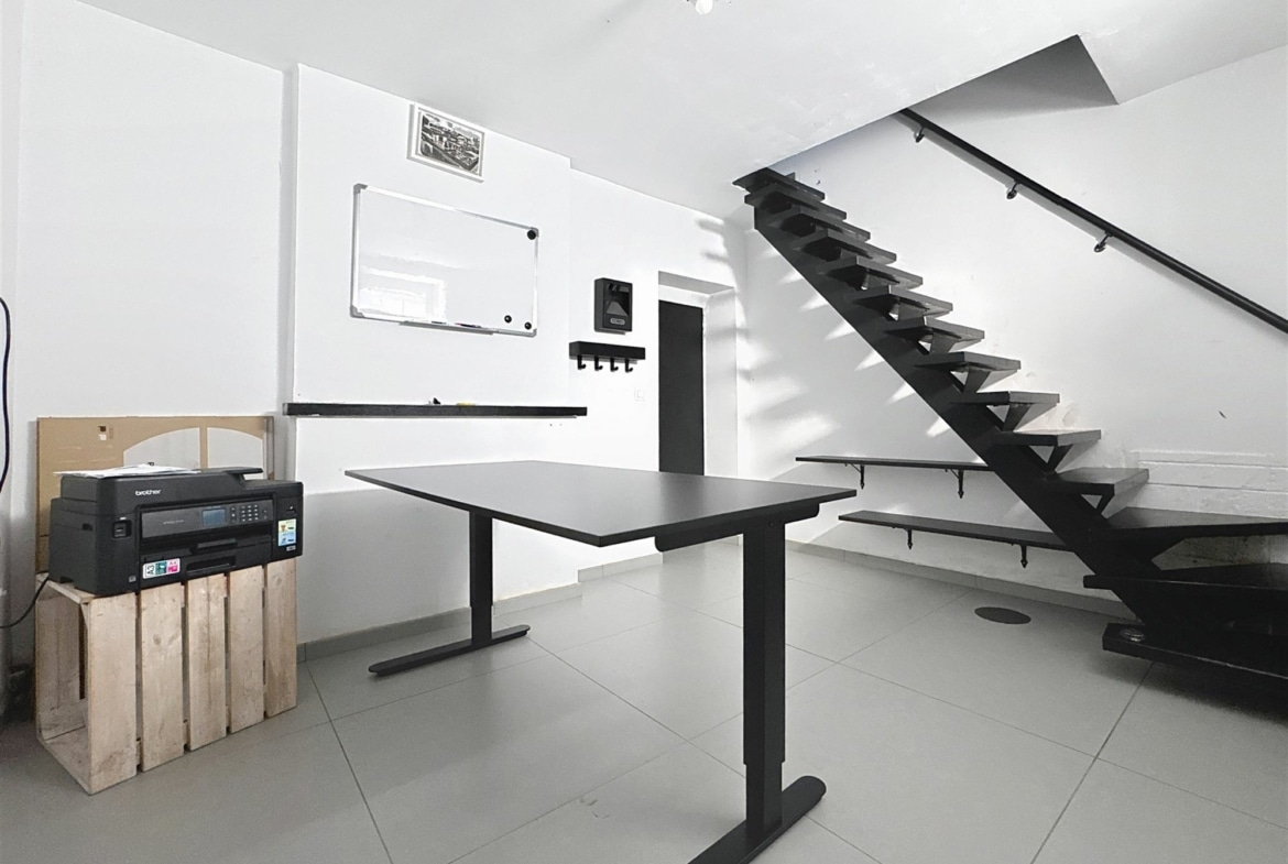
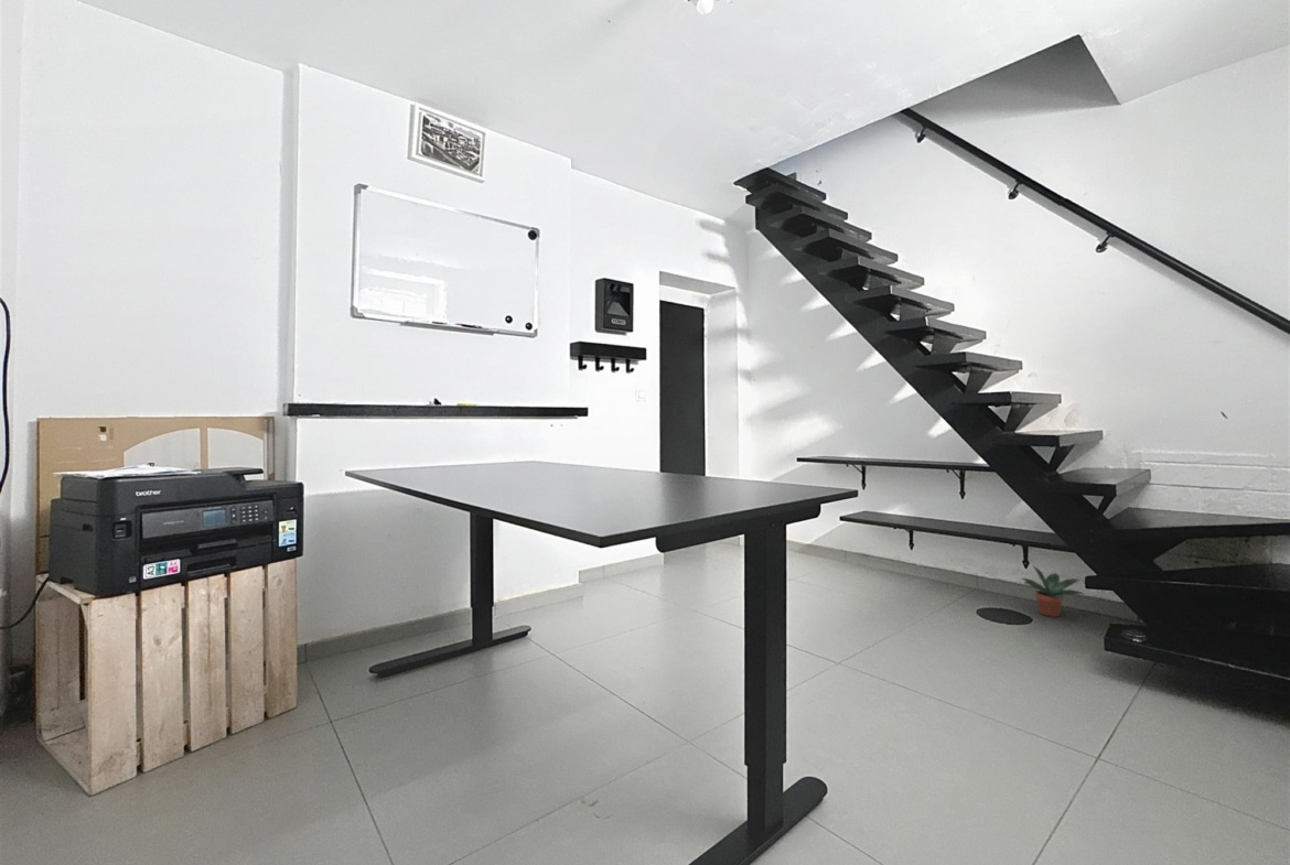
+ potted plant [1020,564,1087,618]
